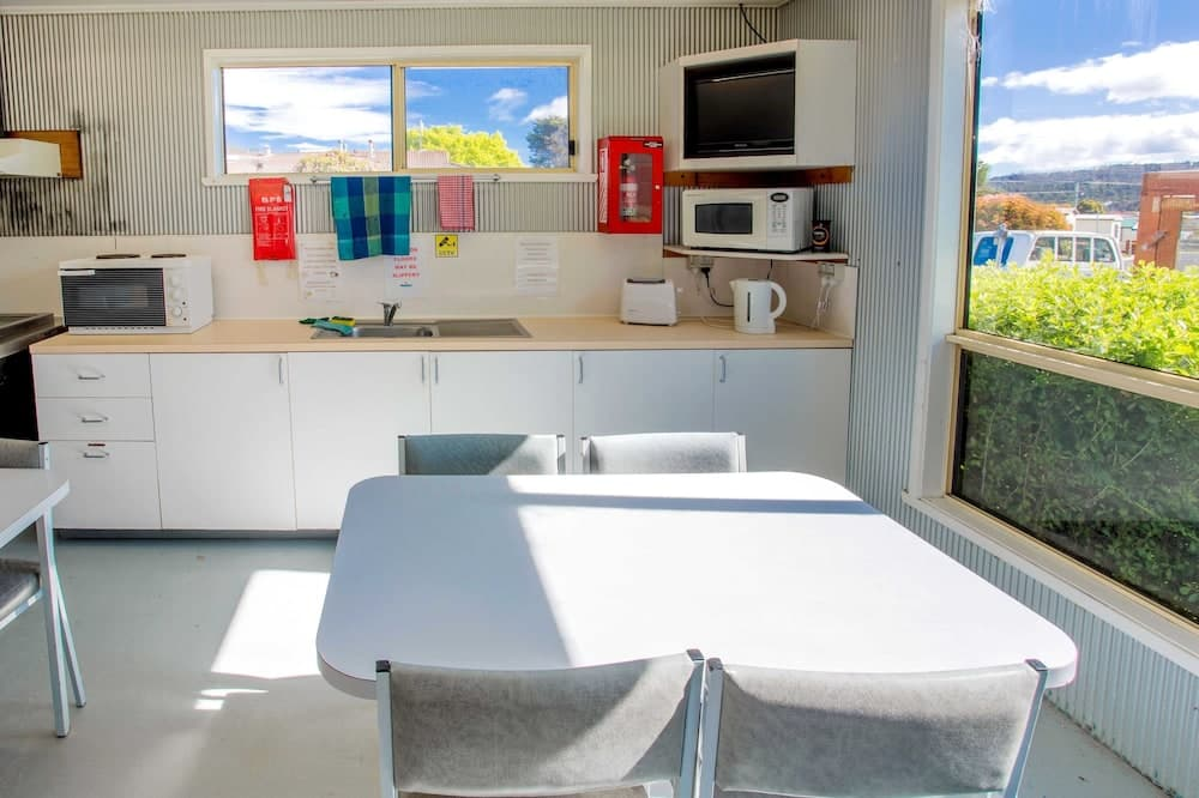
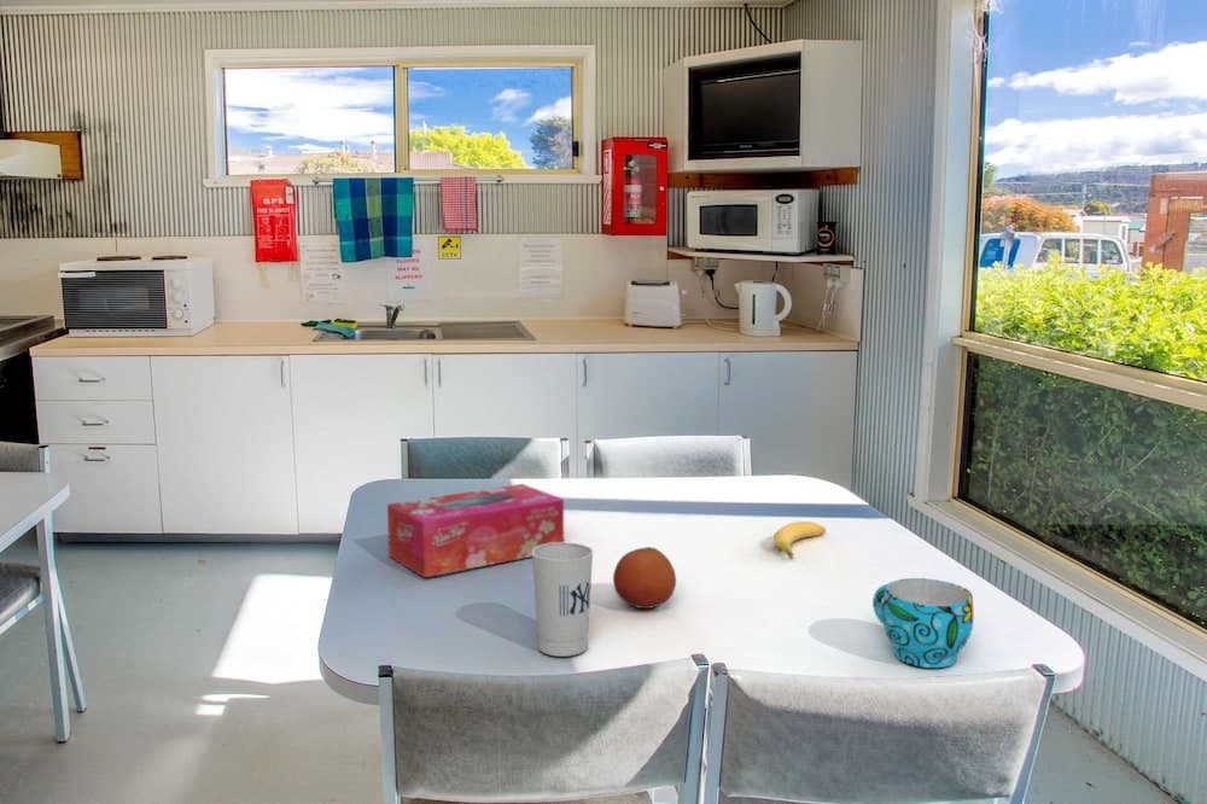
+ cup [871,577,975,669]
+ cup [531,542,595,658]
+ banana [772,520,827,560]
+ fruit [612,546,677,610]
+ tissue box [386,483,565,578]
